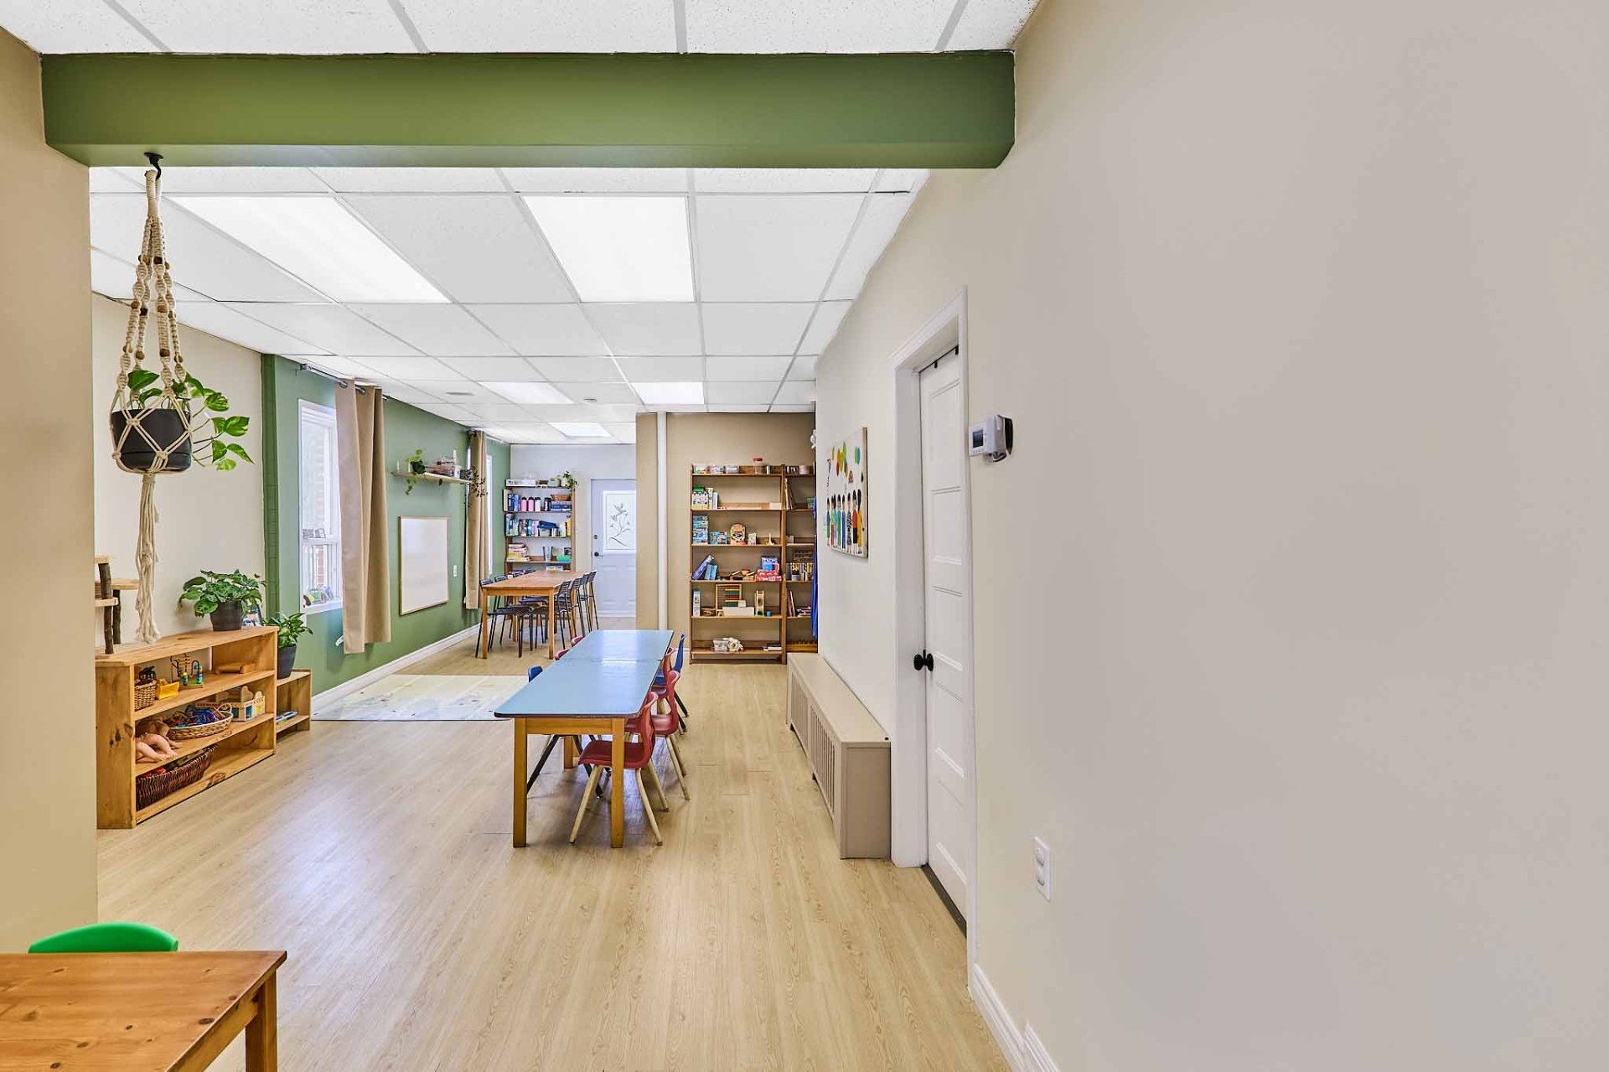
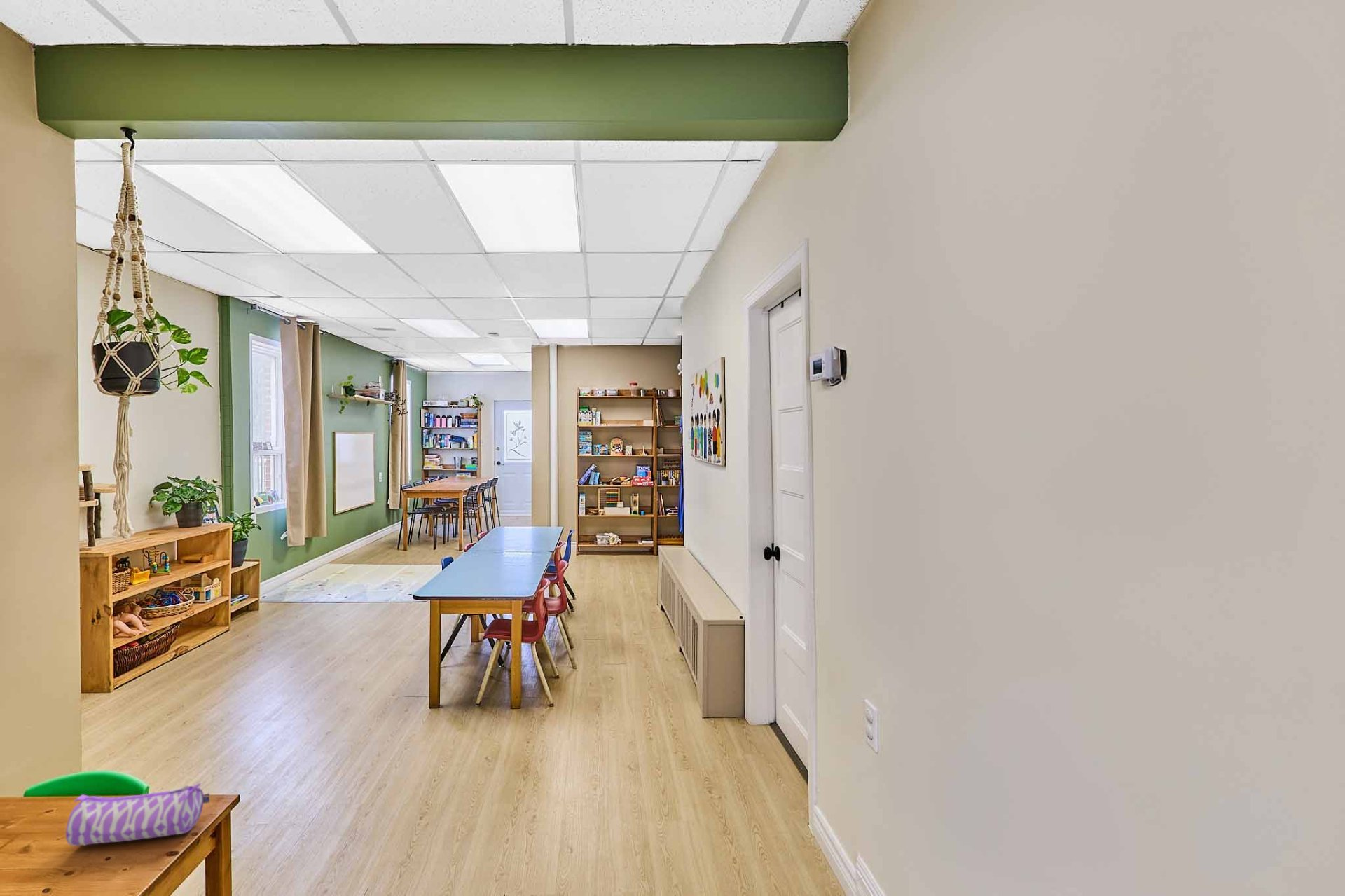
+ pencil case [65,782,210,846]
